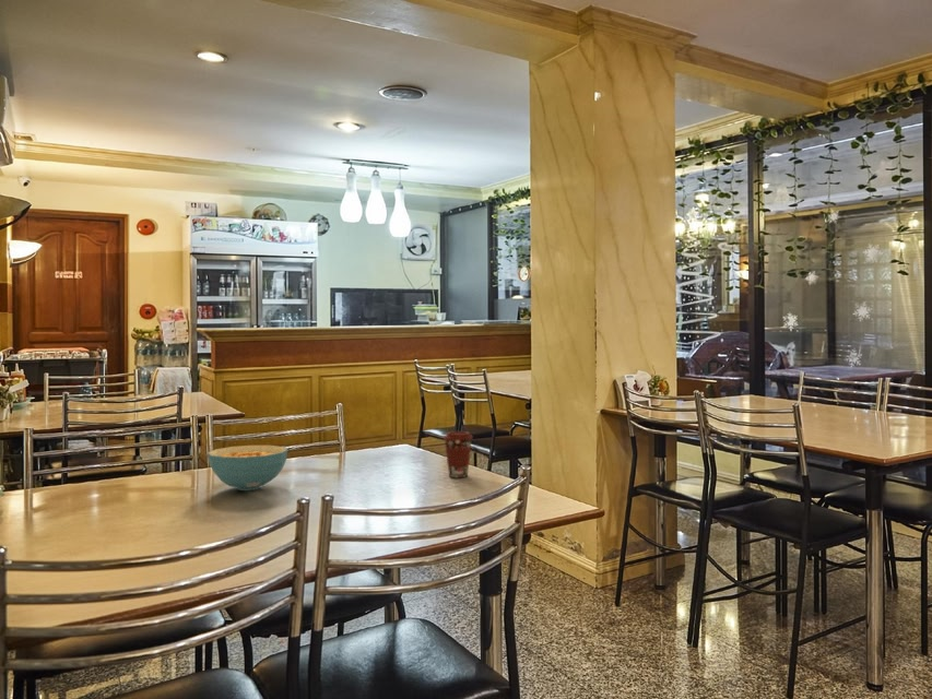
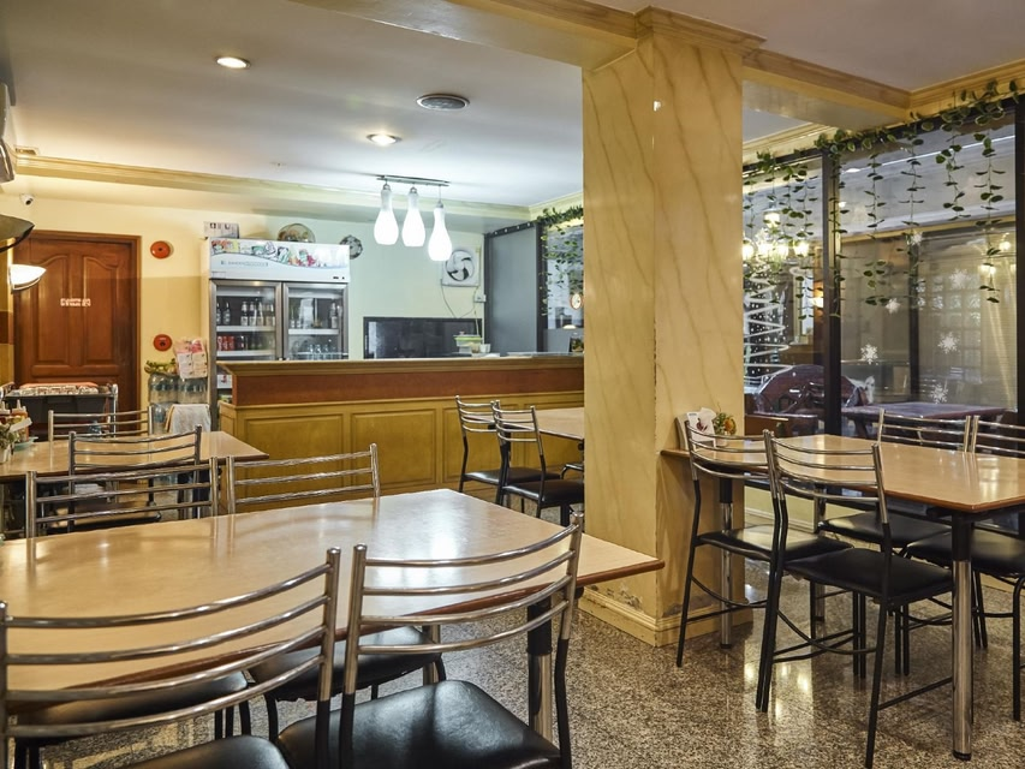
- cereal bowl [207,445,288,491]
- coffee cup [443,430,474,478]
